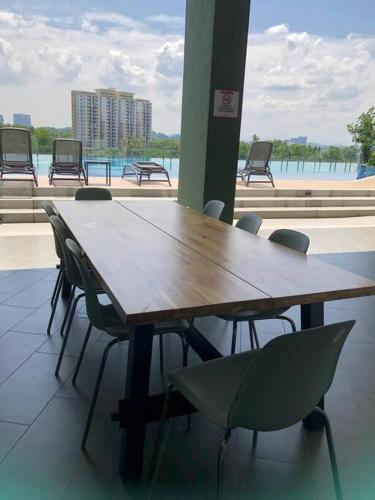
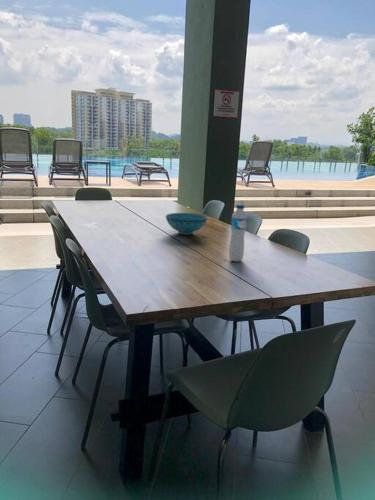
+ water bottle [228,204,248,263]
+ bowl [165,212,208,235]
